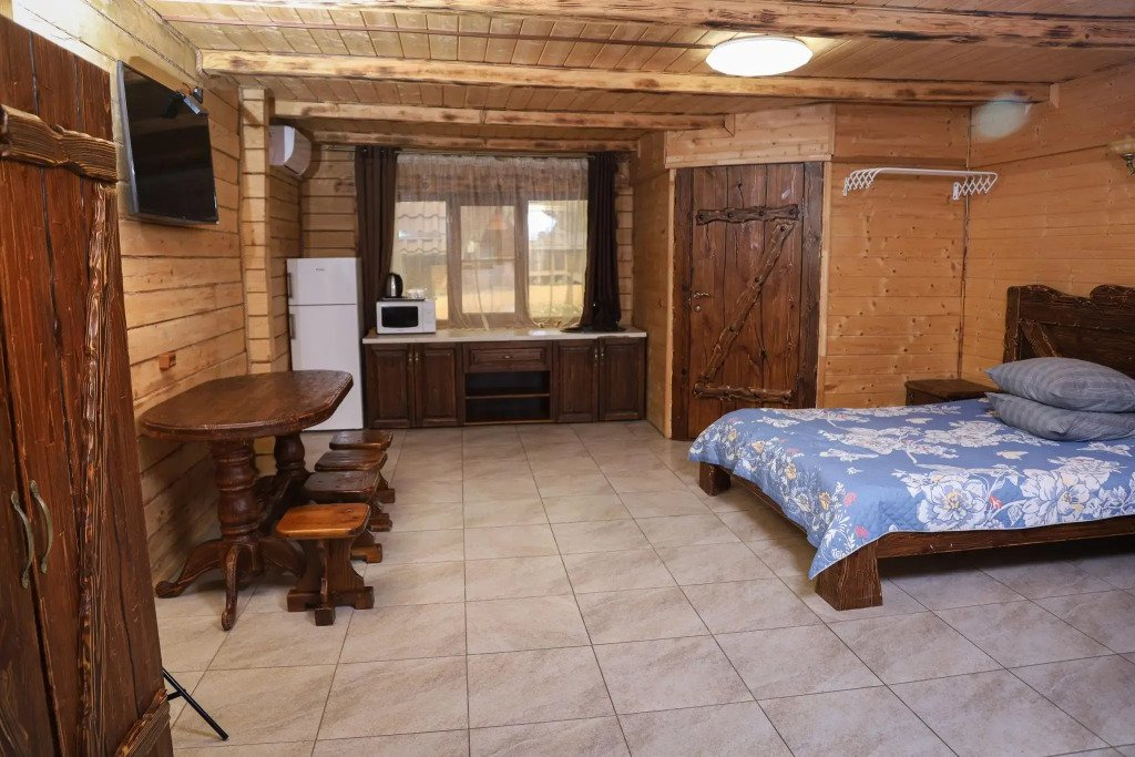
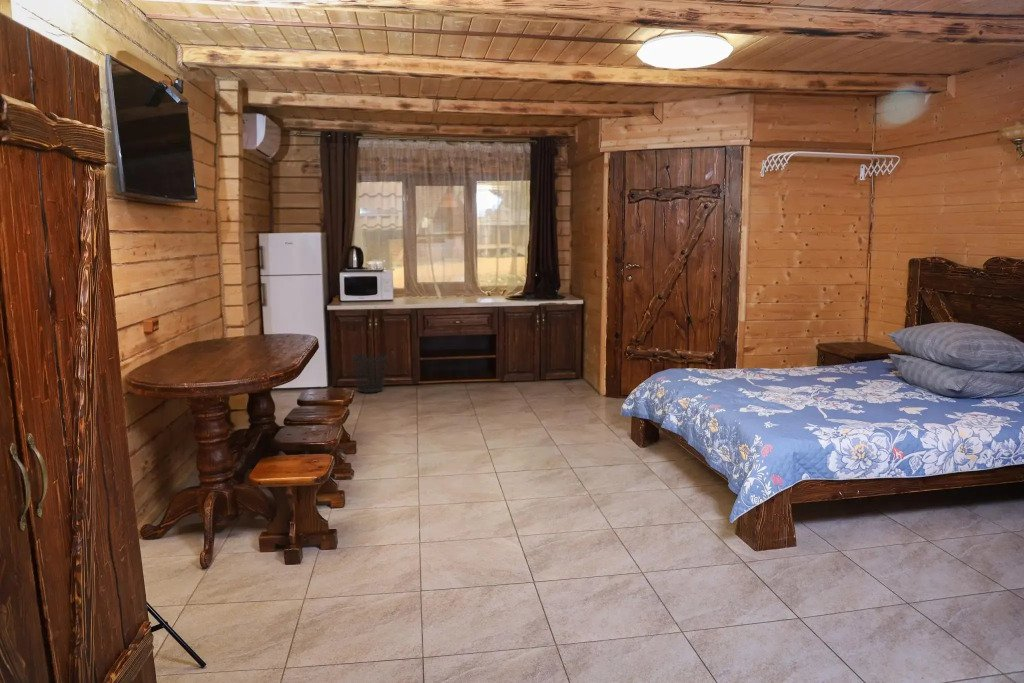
+ wastebasket [351,353,388,394]
